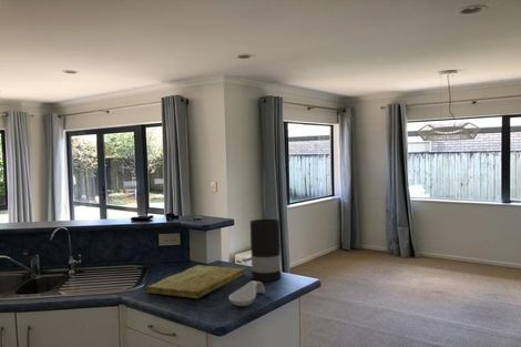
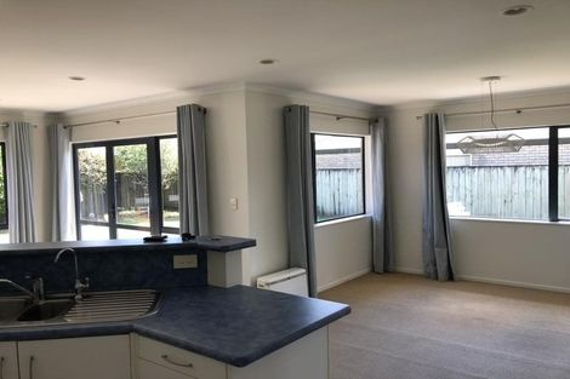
- vase [249,218,283,282]
- spoon rest [227,279,266,307]
- cutting board [146,264,245,299]
